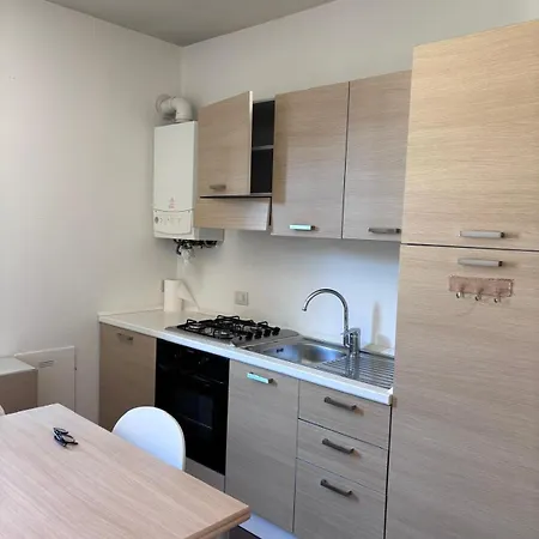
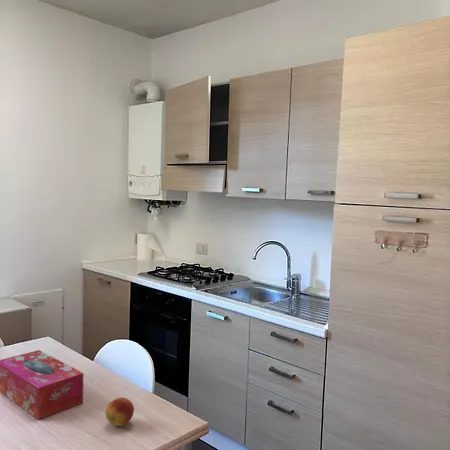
+ fruit [104,397,135,427]
+ tissue box [0,349,85,421]
